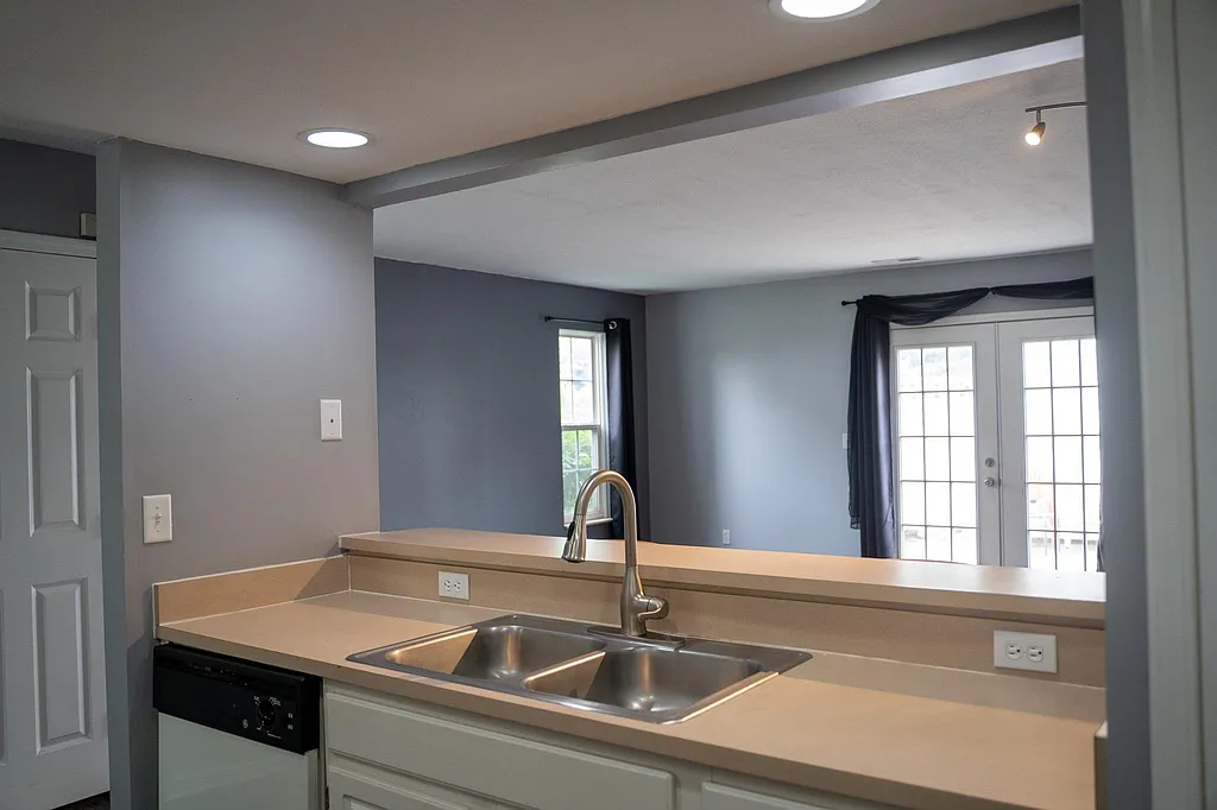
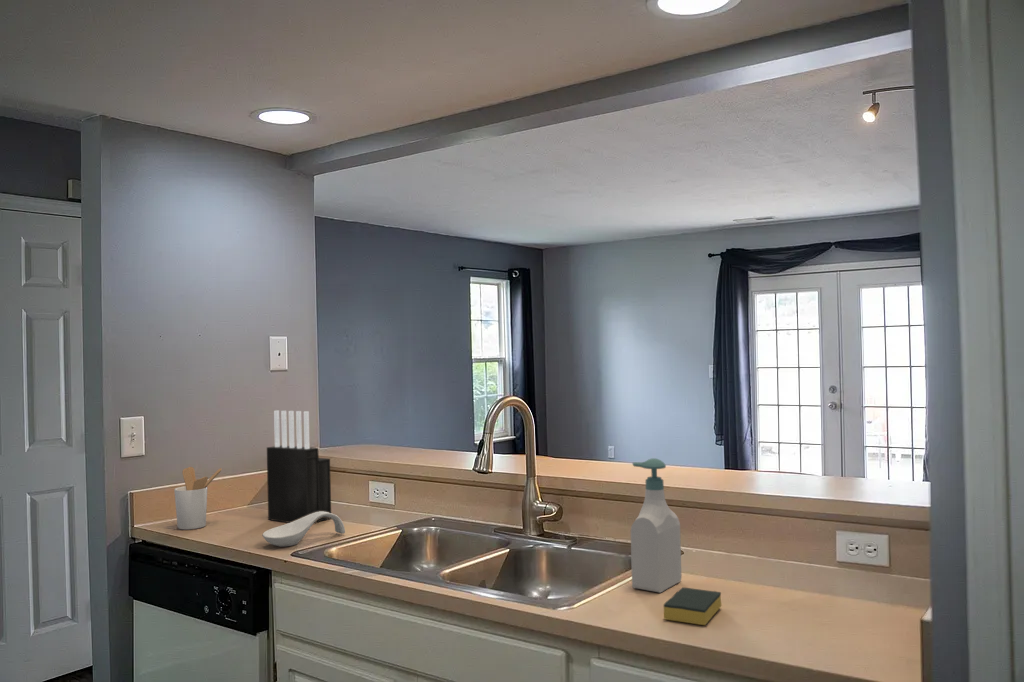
+ spoon rest [262,511,346,548]
+ knife block [266,409,332,524]
+ soap bottle [630,457,683,594]
+ sponge [663,586,722,626]
+ utensil holder [173,466,223,530]
